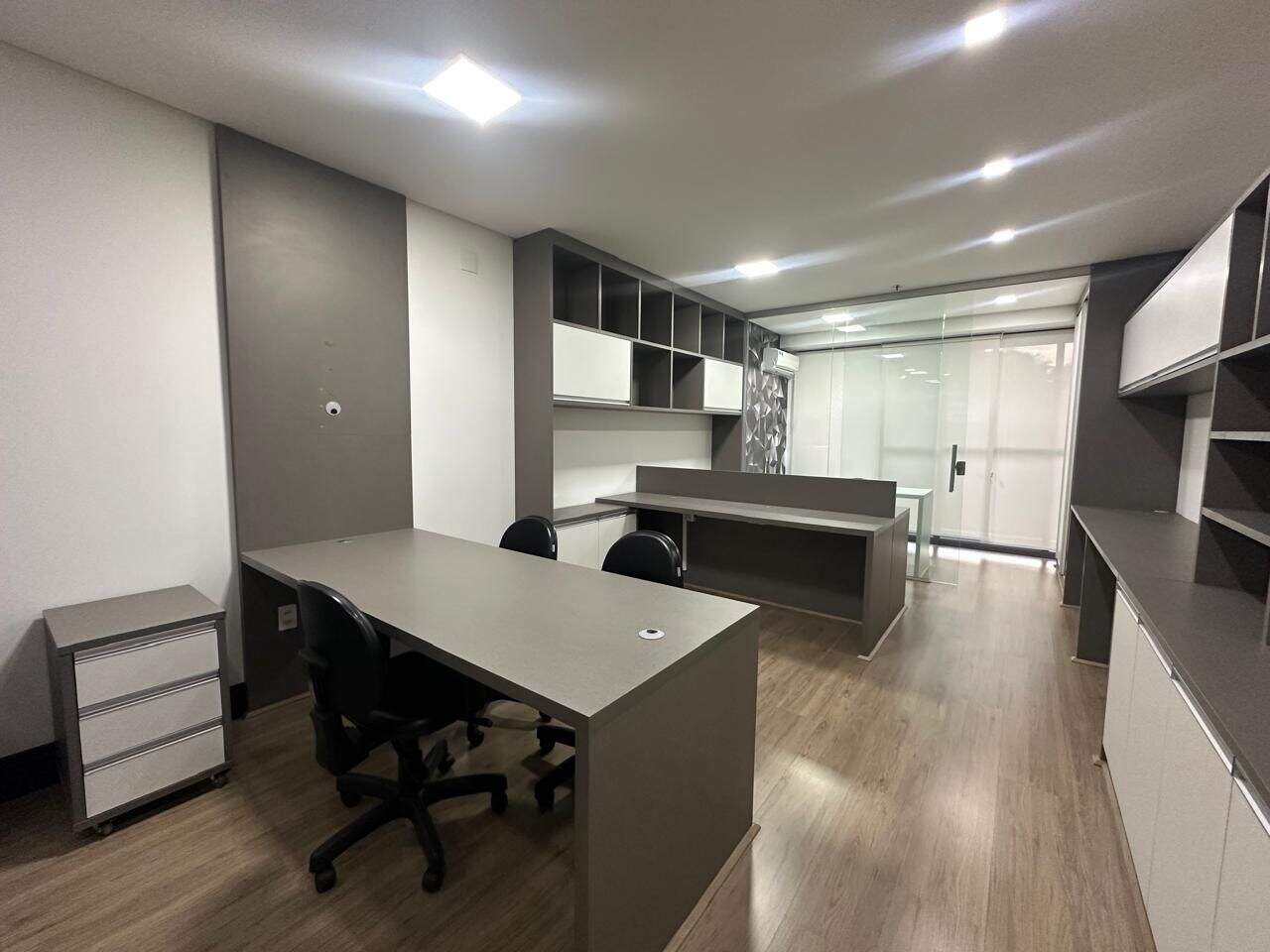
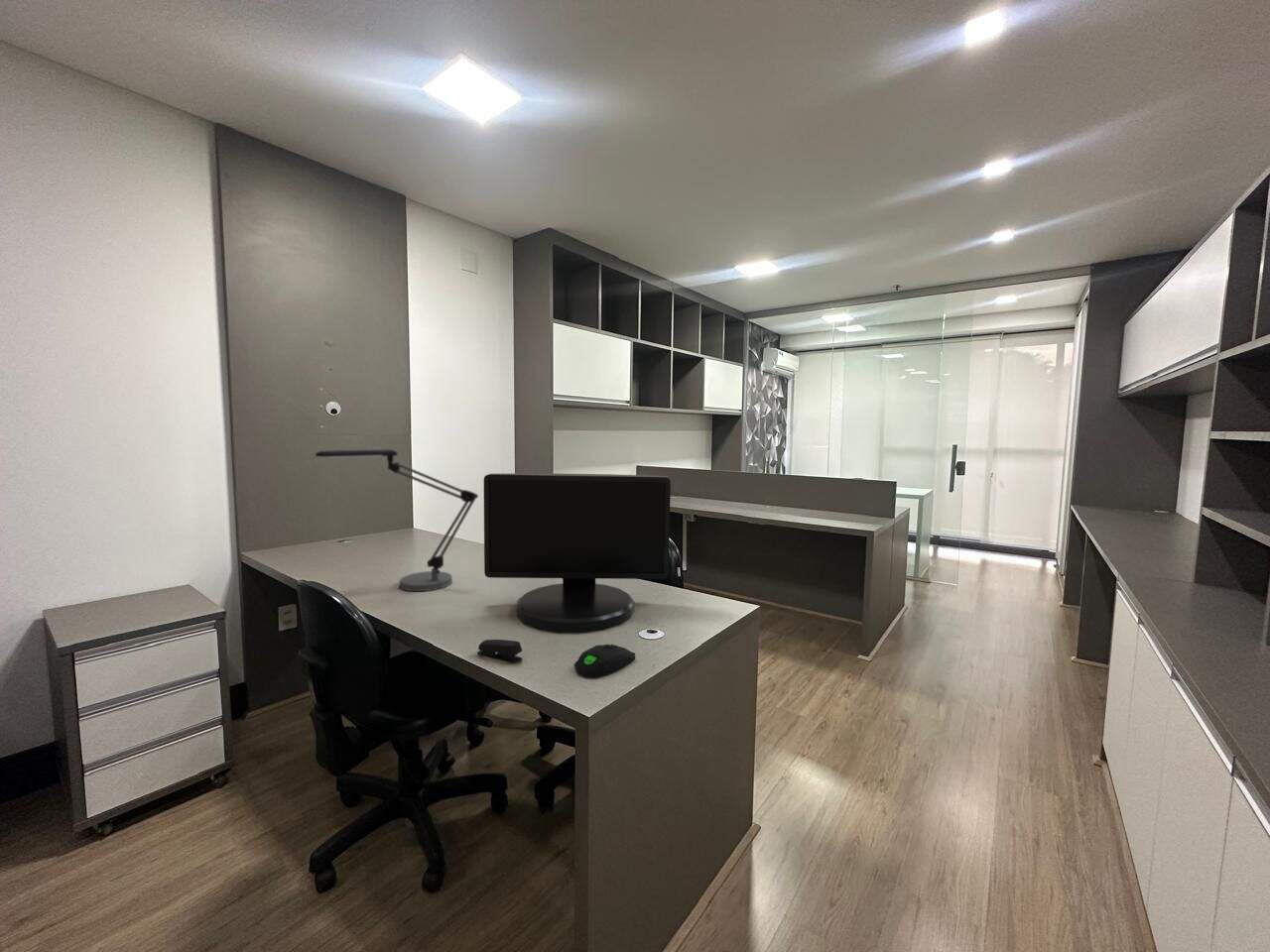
+ monitor [483,472,672,634]
+ desk lamp [315,448,479,592]
+ computer mouse [573,644,636,678]
+ stapler [476,639,524,664]
